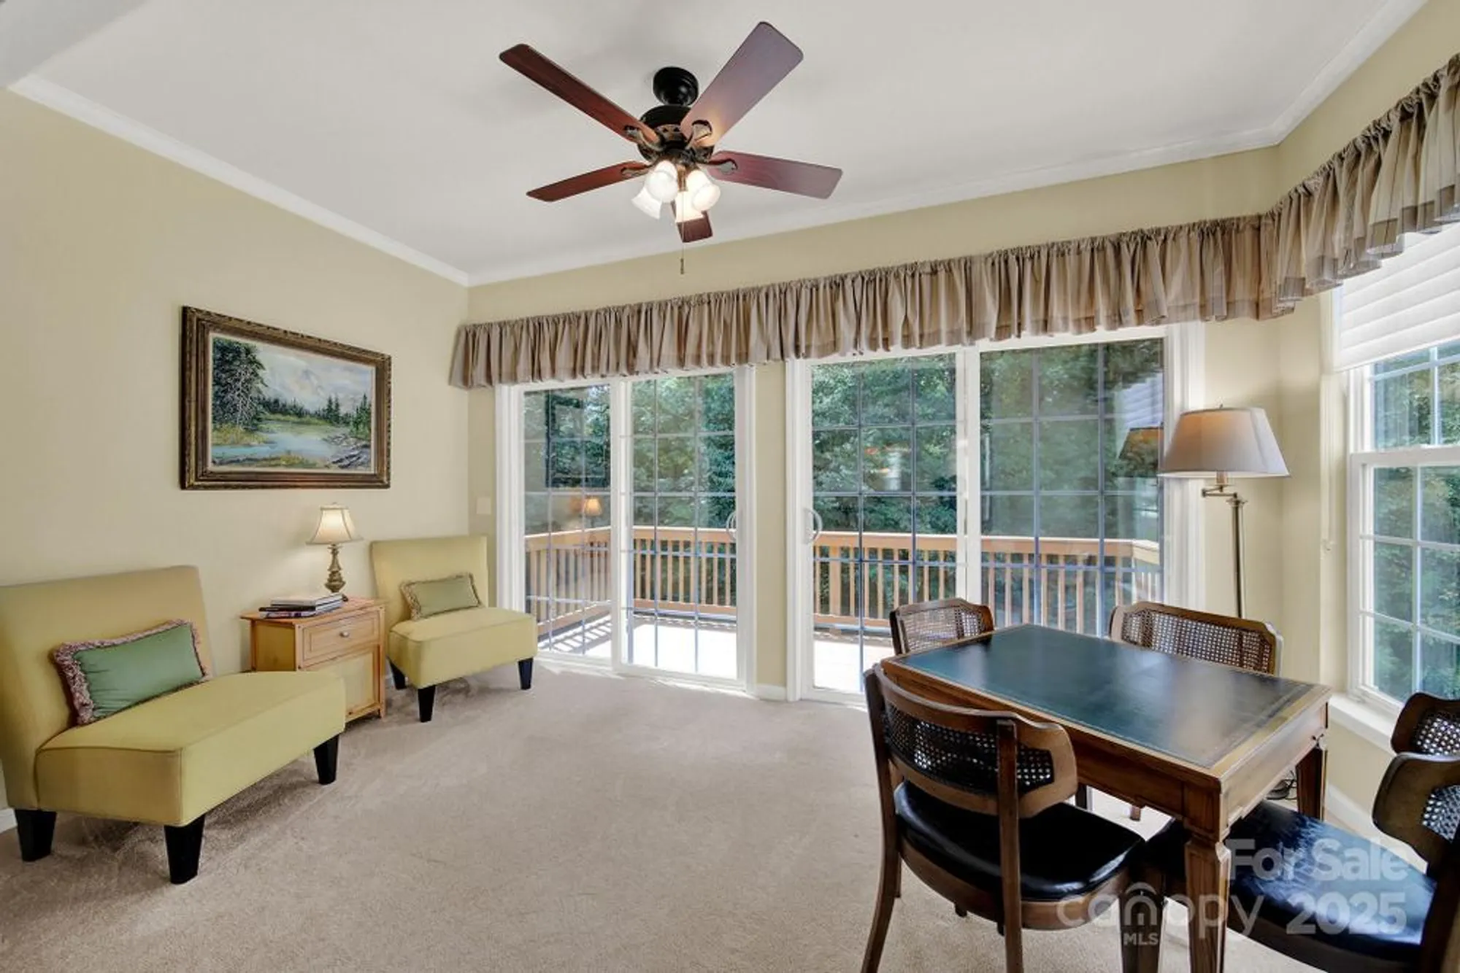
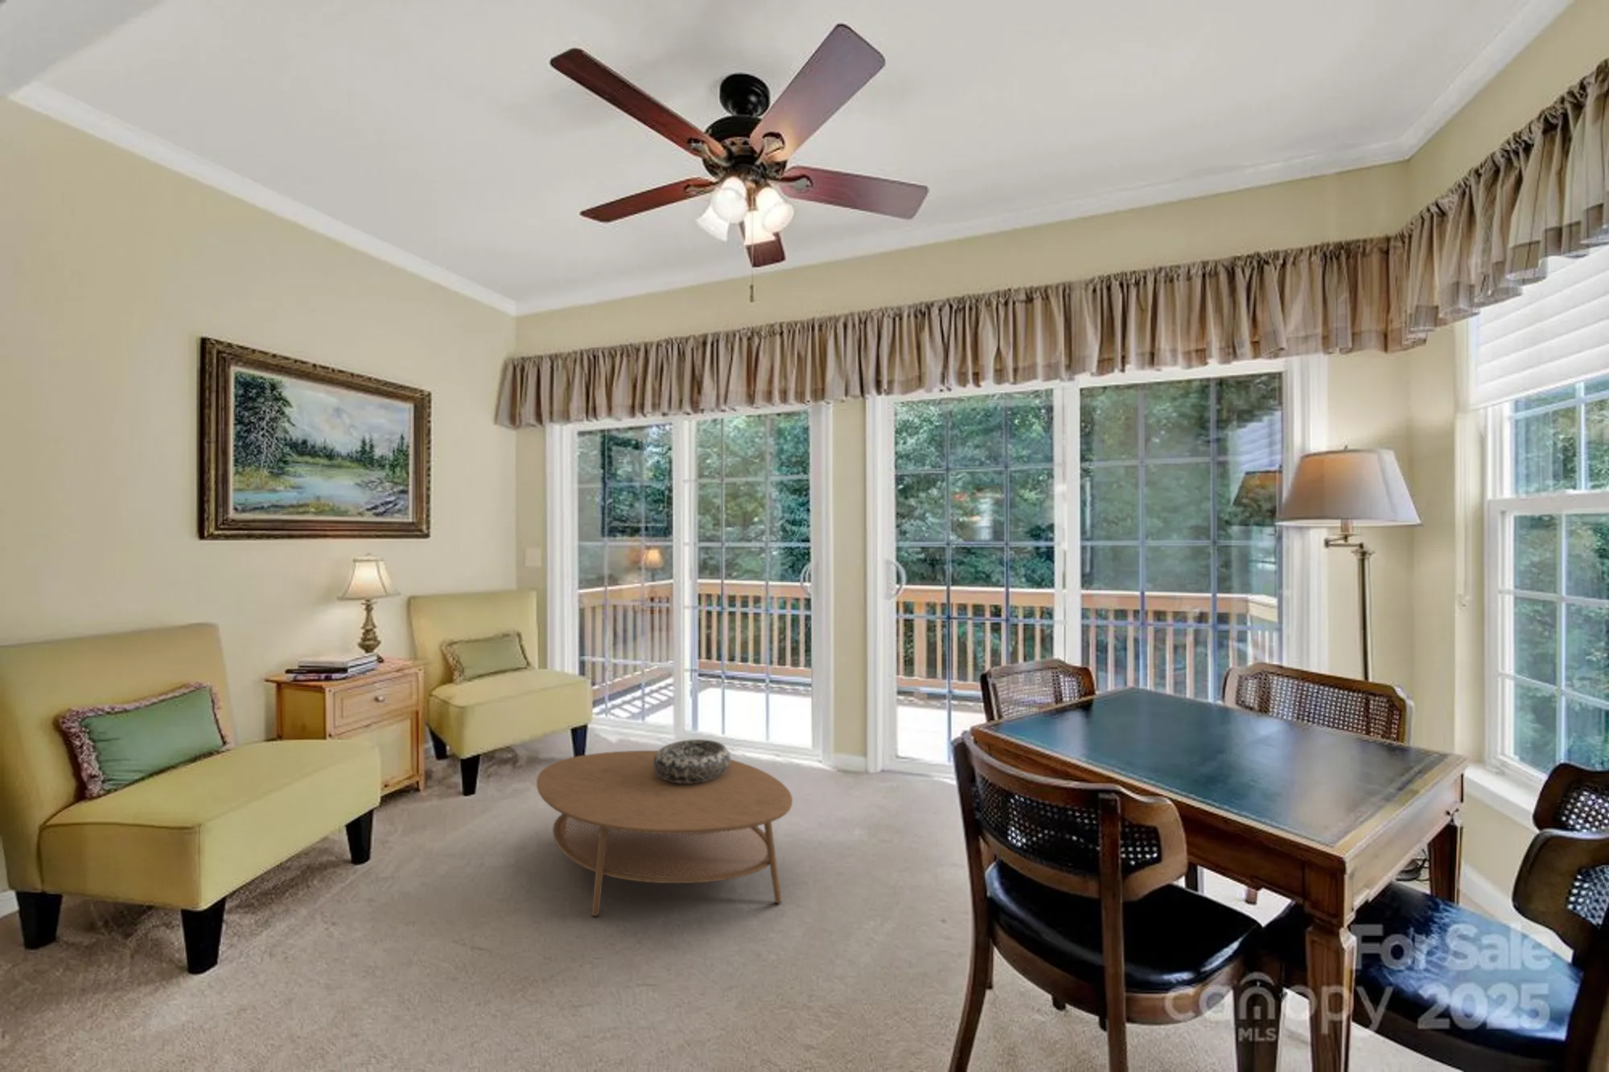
+ decorative bowl [654,738,731,784]
+ coffee table [536,750,794,916]
